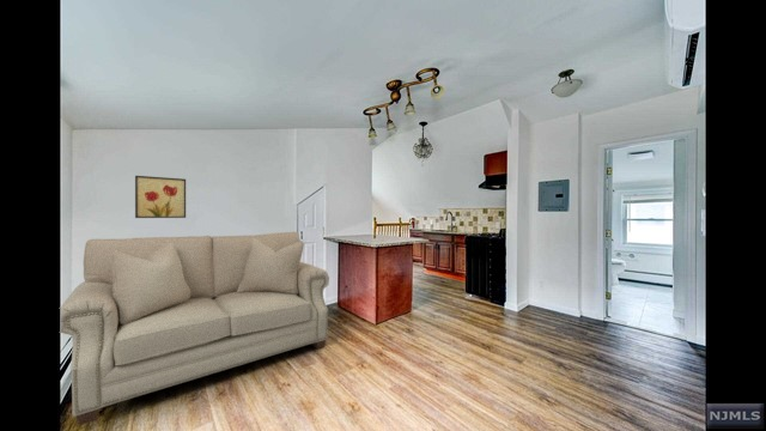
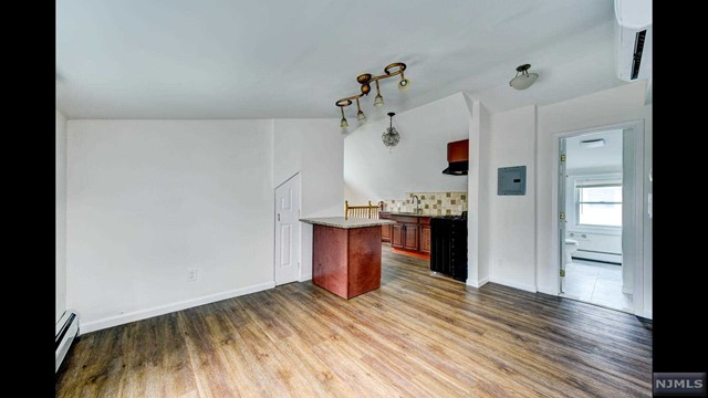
- sofa [60,231,330,426]
- wall art [134,175,187,219]
